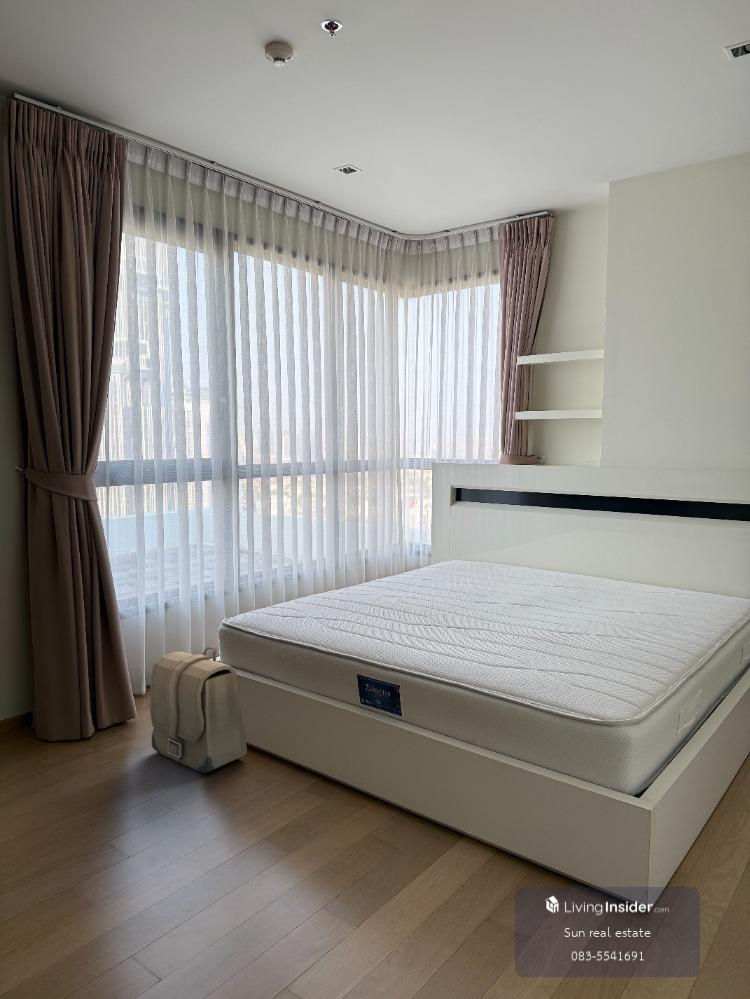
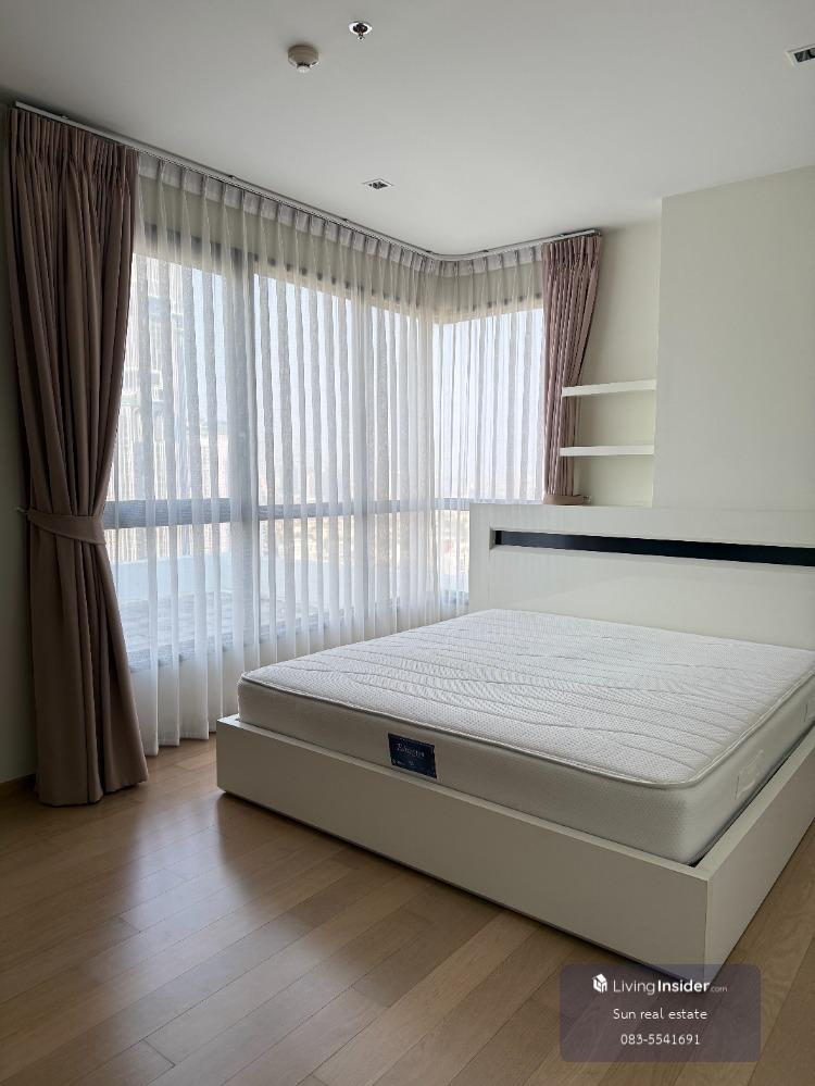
- backpack [149,645,248,774]
